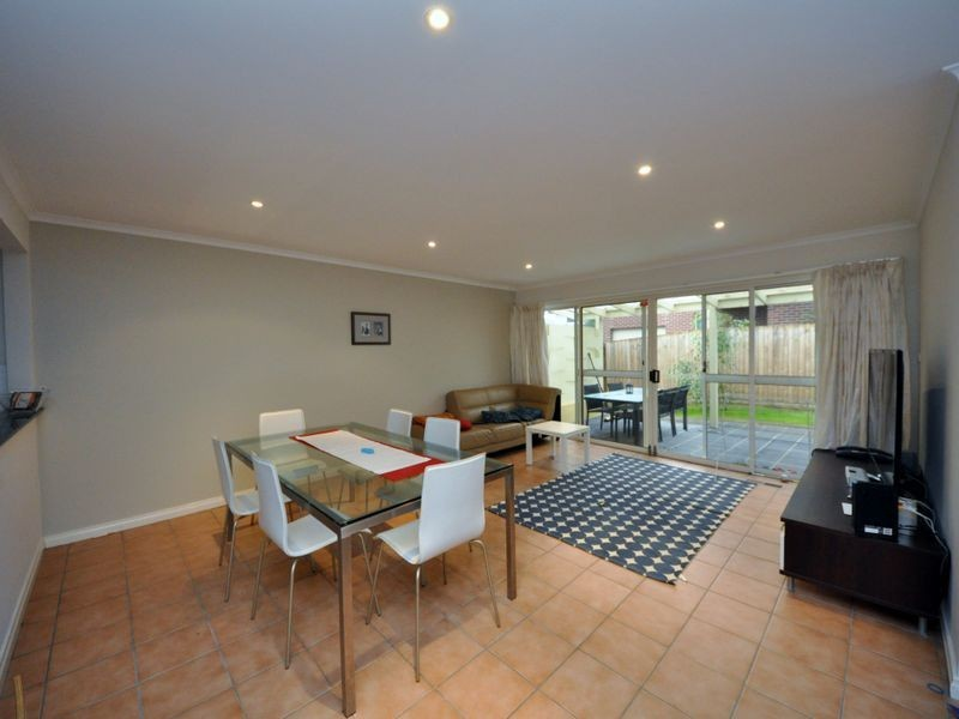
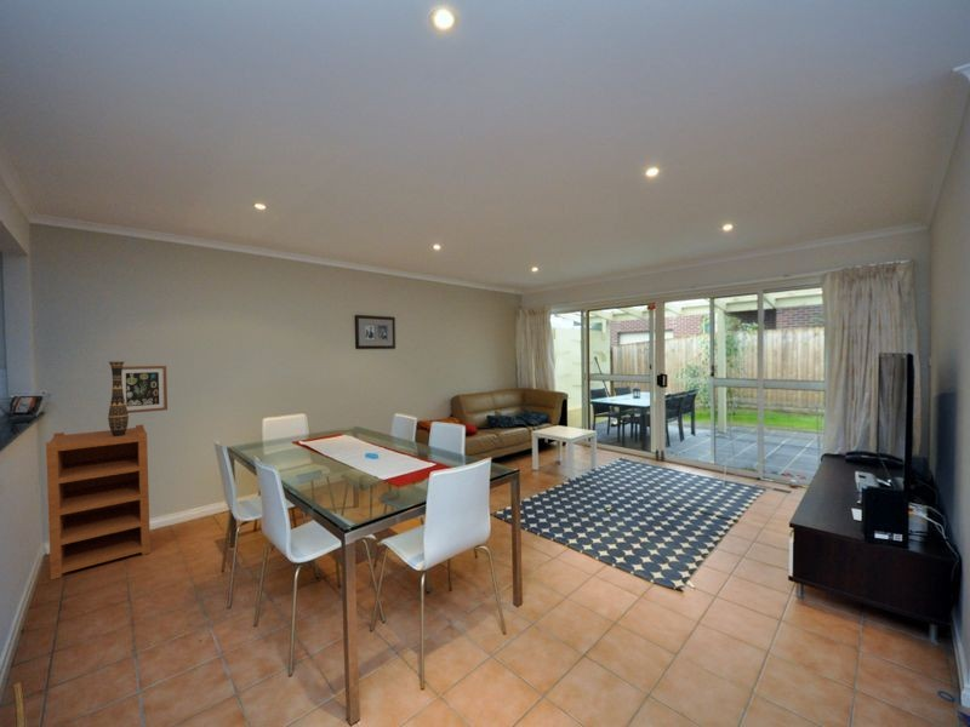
+ wall art [122,365,169,414]
+ decorative vase [107,360,130,436]
+ cupboard [45,424,152,580]
